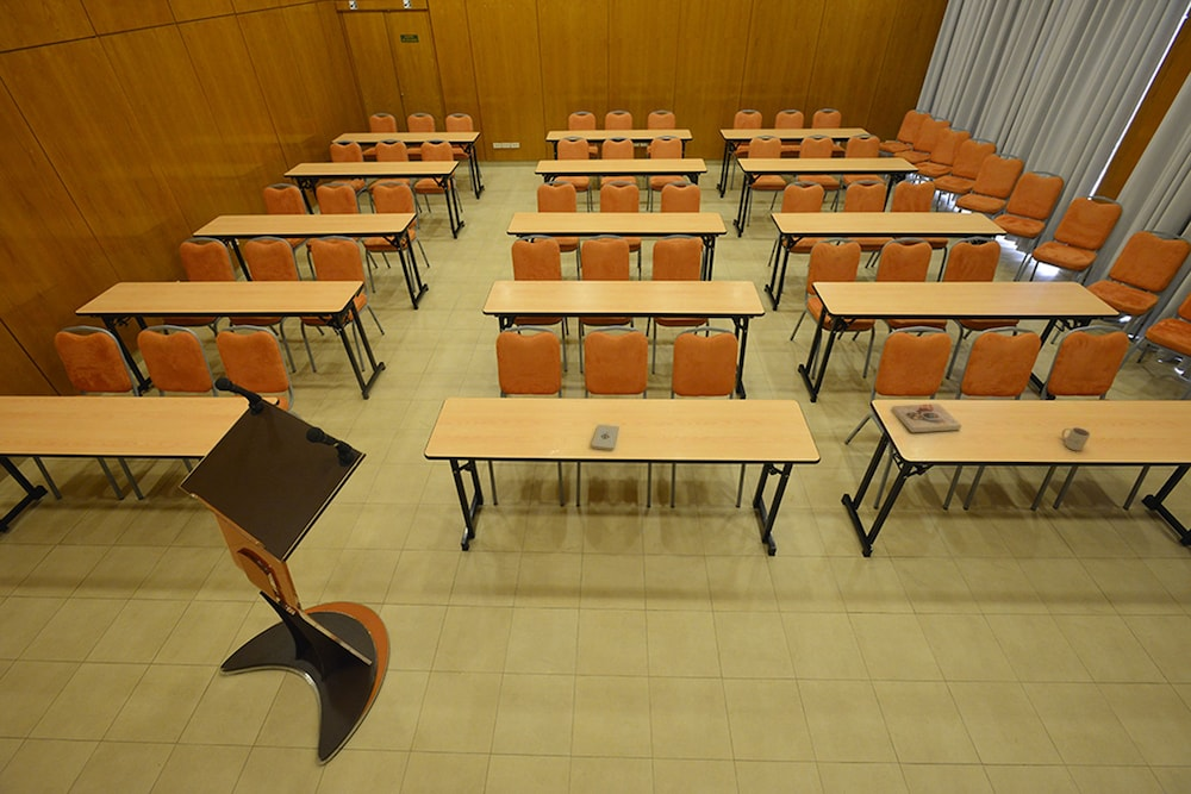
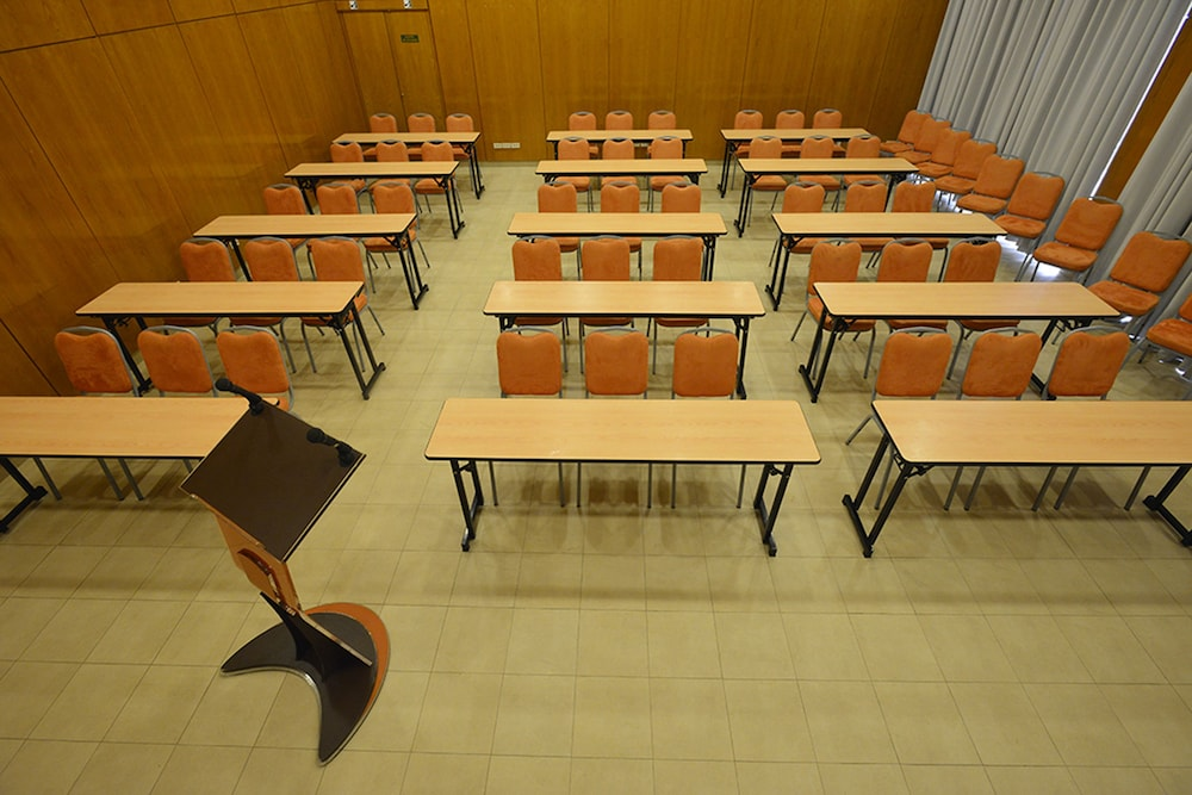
- book [891,402,964,433]
- notepad [591,424,621,451]
- mug [1060,426,1092,451]
